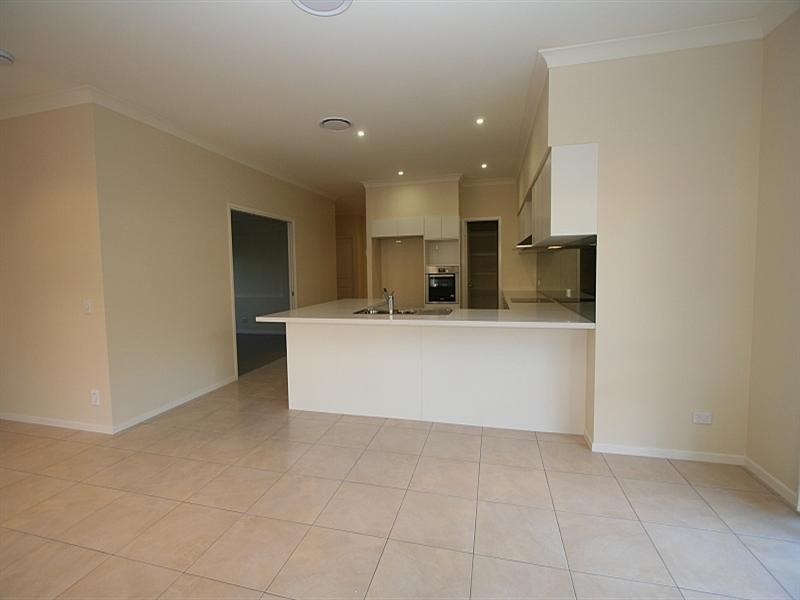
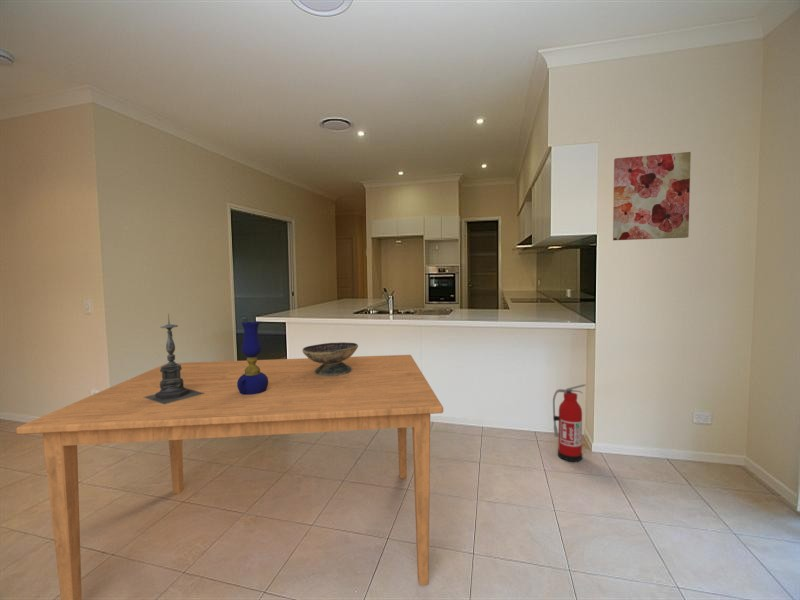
+ dining table [15,354,444,600]
+ decorative bowl [301,341,359,376]
+ fire extinguisher [552,383,586,463]
+ wall art [612,151,692,241]
+ candle holder [144,313,203,404]
+ oil lamp [237,321,268,395]
